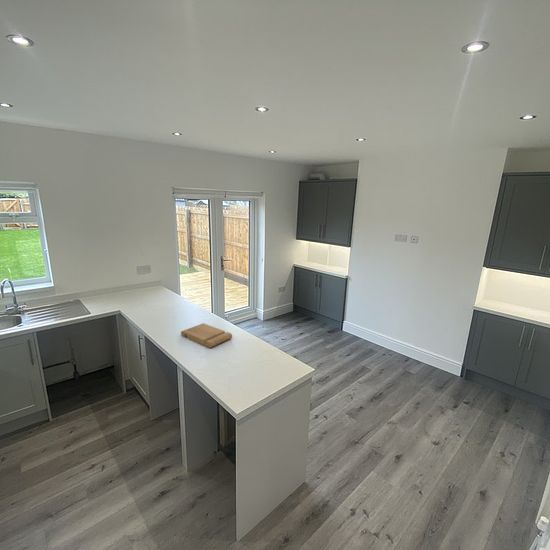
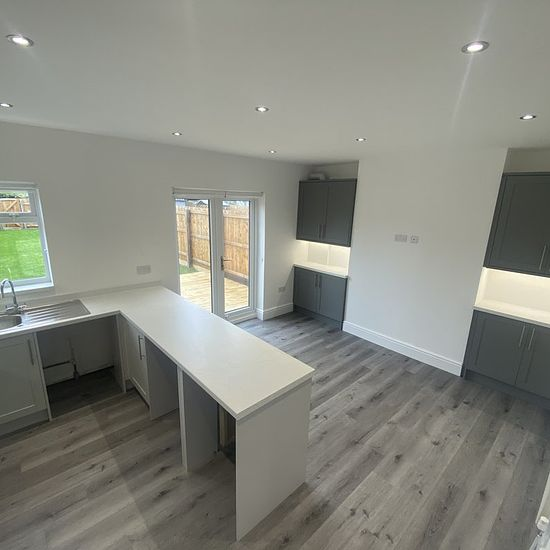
- cutting board [180,322,233,349]
